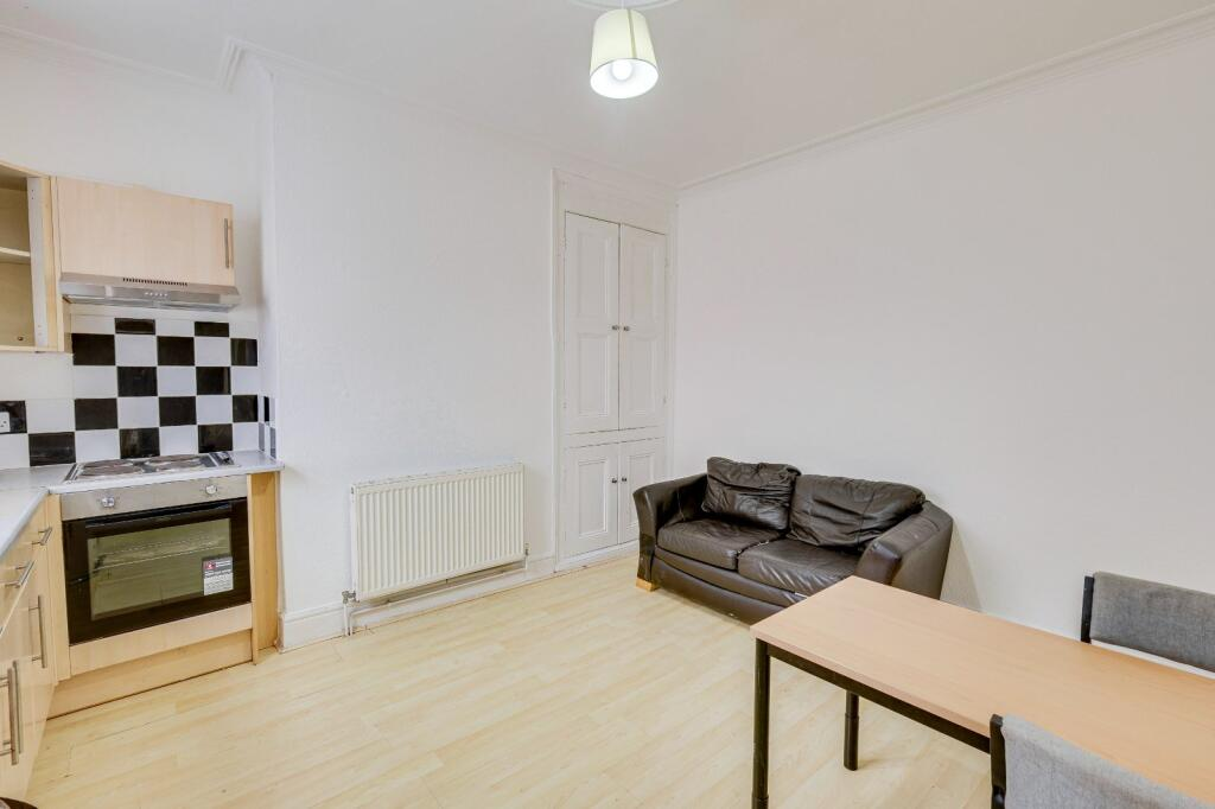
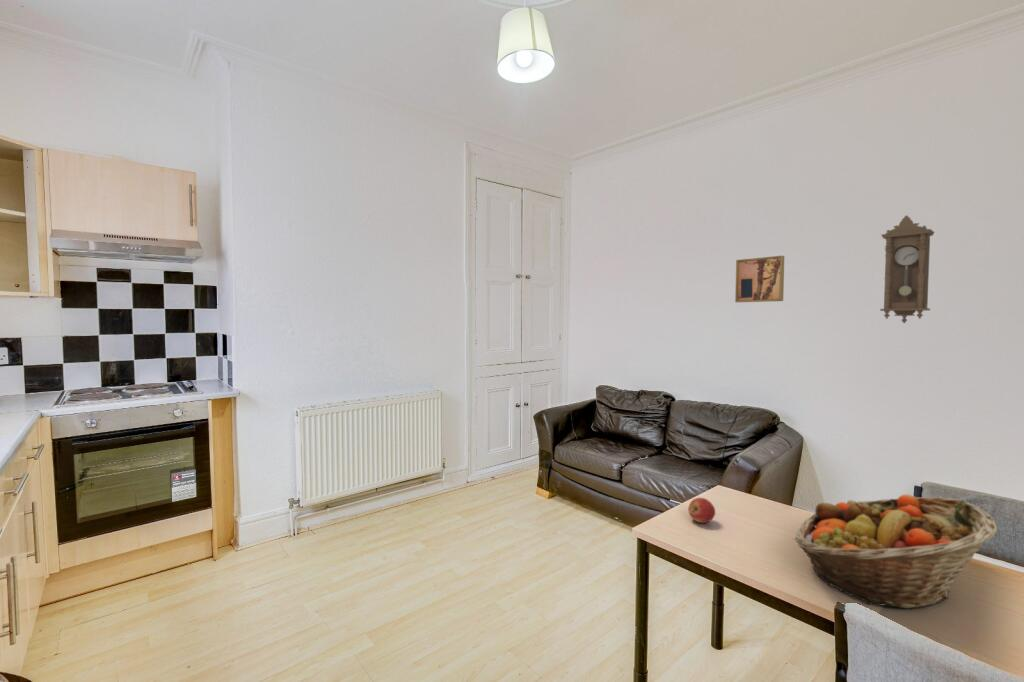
+ apple [687,497,716,524]
+ fruit basket [794,493,1000,609]
+ pendulum clock [879,215,936,324]
+ wall art [734,255,785,303]
